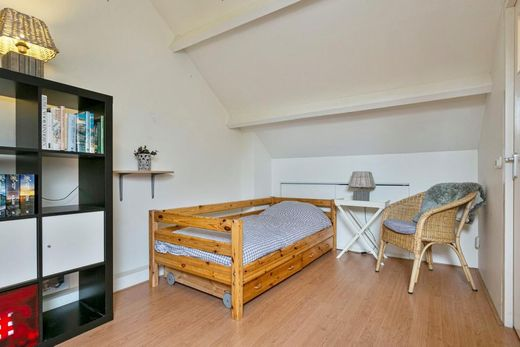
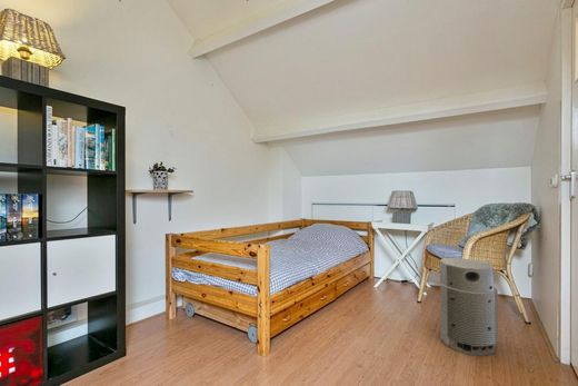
+ air purifier [439,257,499,357]
